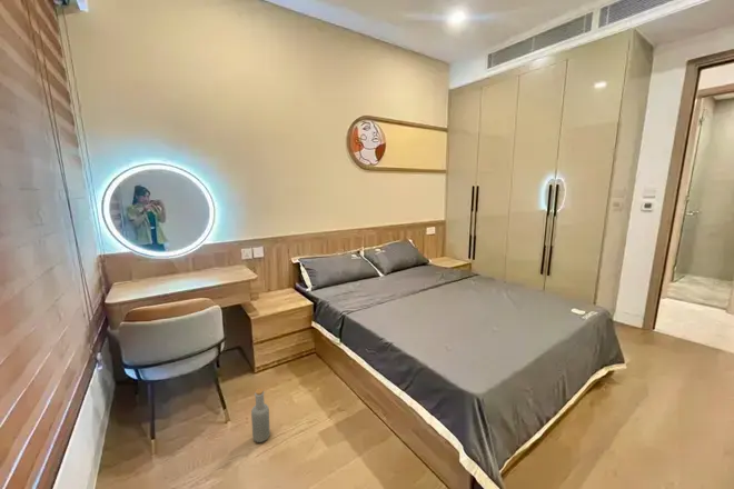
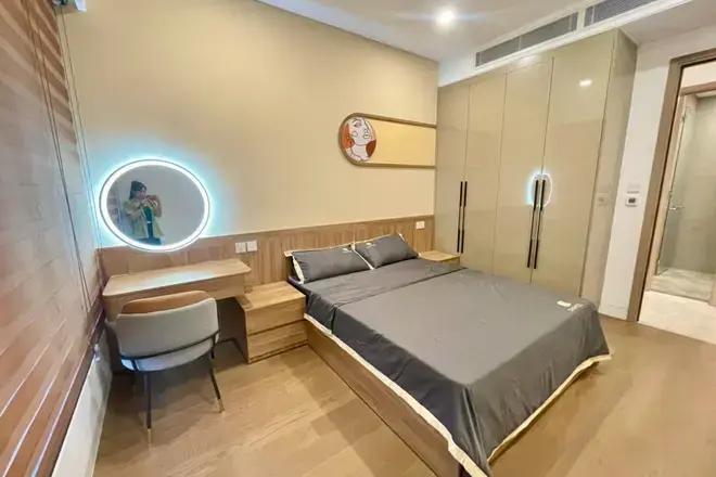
- bottle [250,388,271,443]
